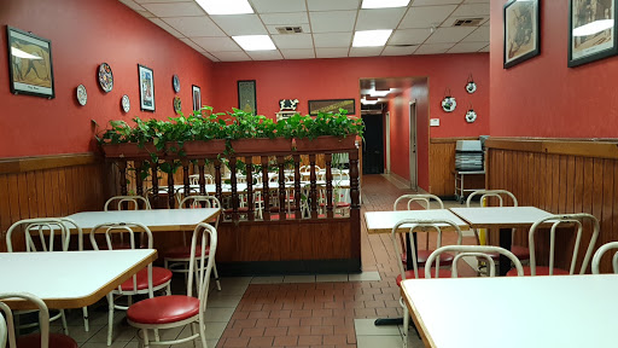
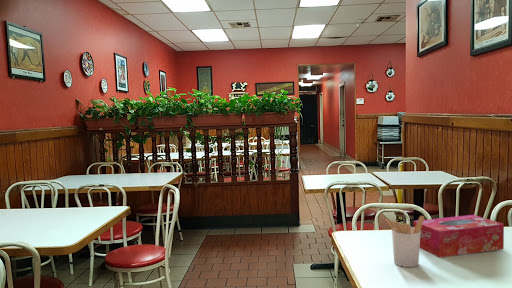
+ tissue box [413,214,505,258]
+ utensil holder [385,215,425,268]
